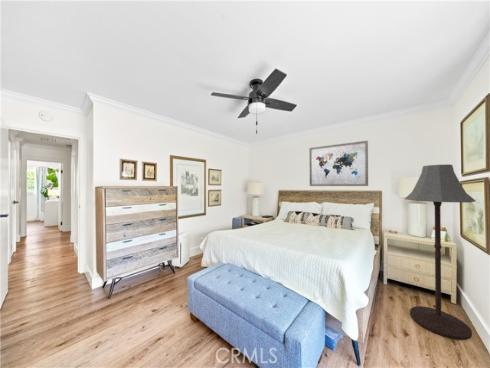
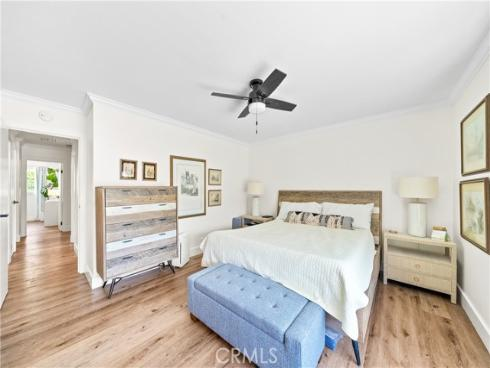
- wall art [309,140,369,187]
- floor lamp [404,163,477,341]
